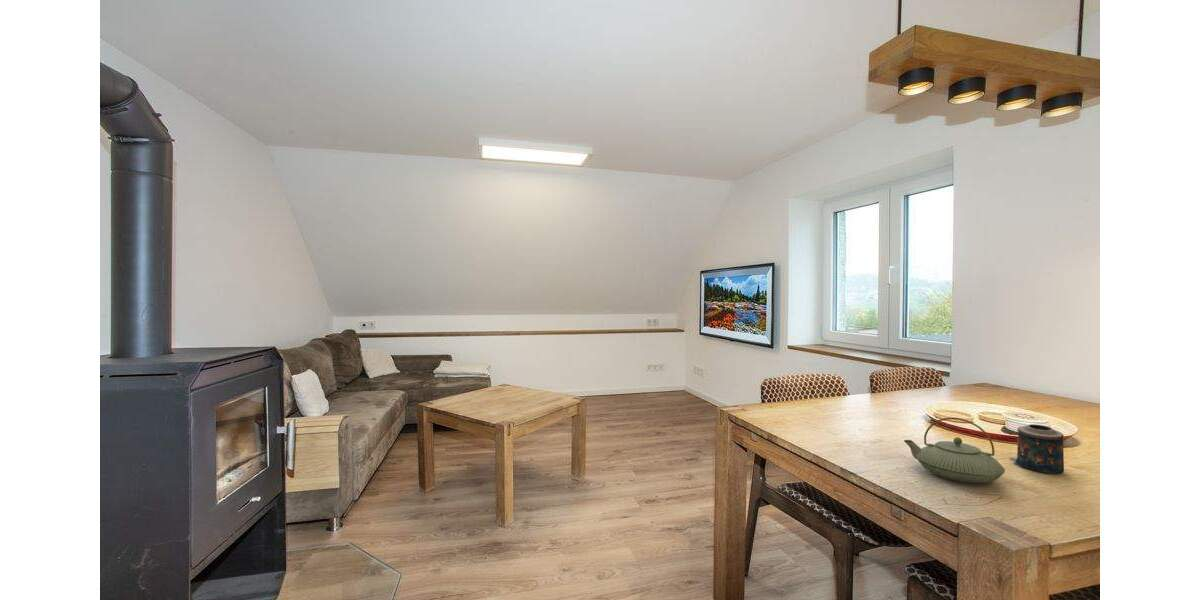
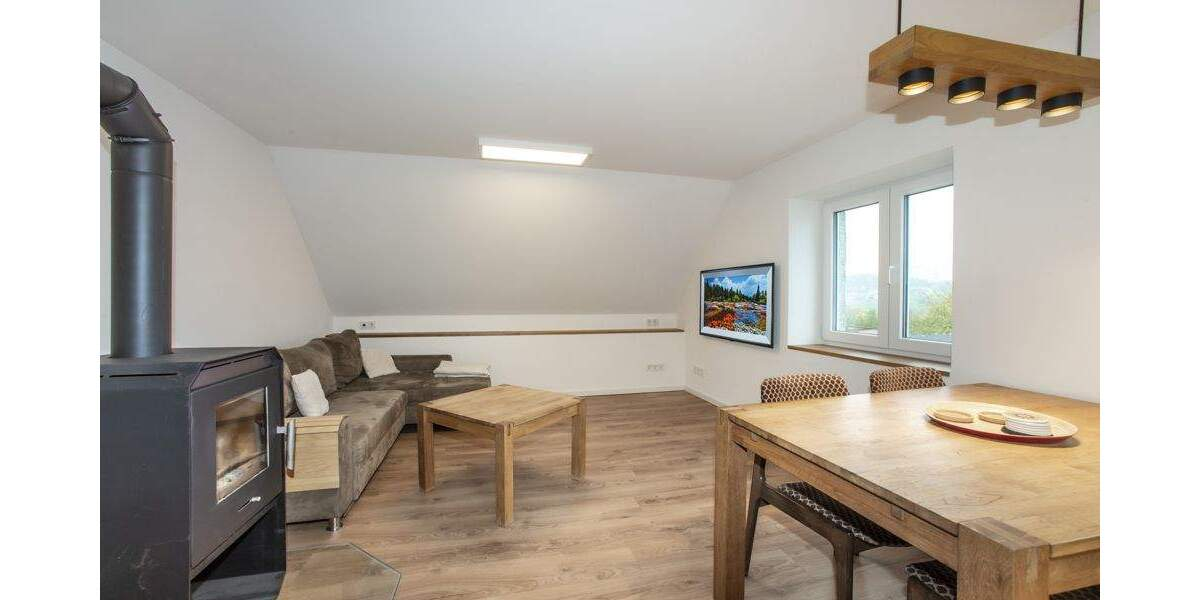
- candle [1008,423,1065,475]
- teapot [903,417,1006,484]
